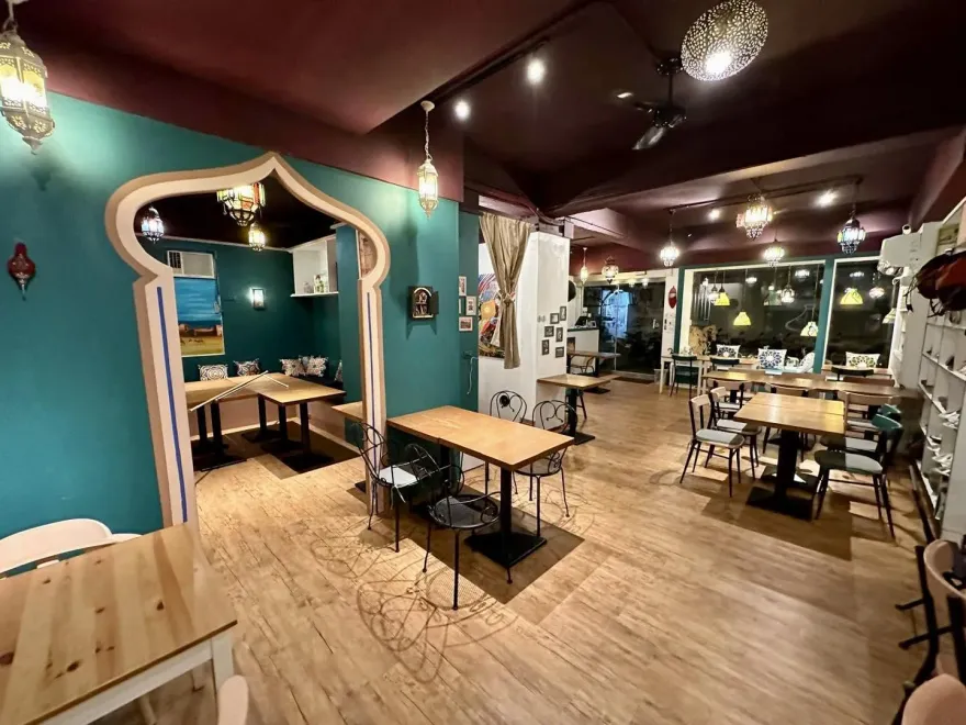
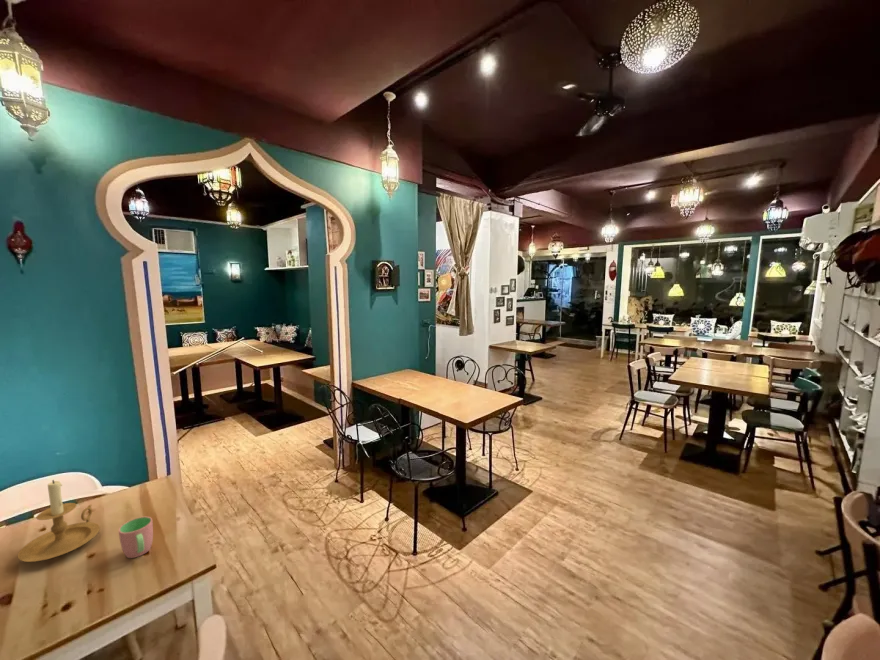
+ candle holder [17,479,101,563]
+ cup [118,516,154,559]
